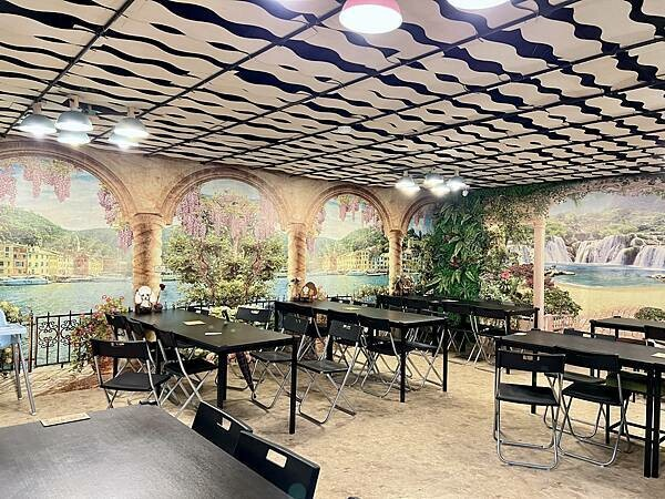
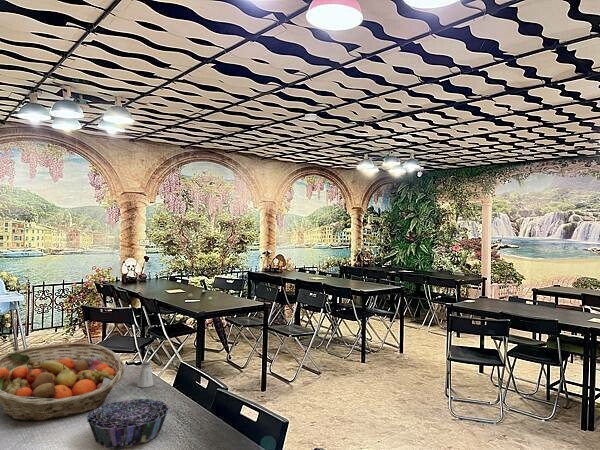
+ decorative bowl [86,398,171,450]
+ saltshaker [136,361,154,388]
+ fruit basket [0,341,125,422]
